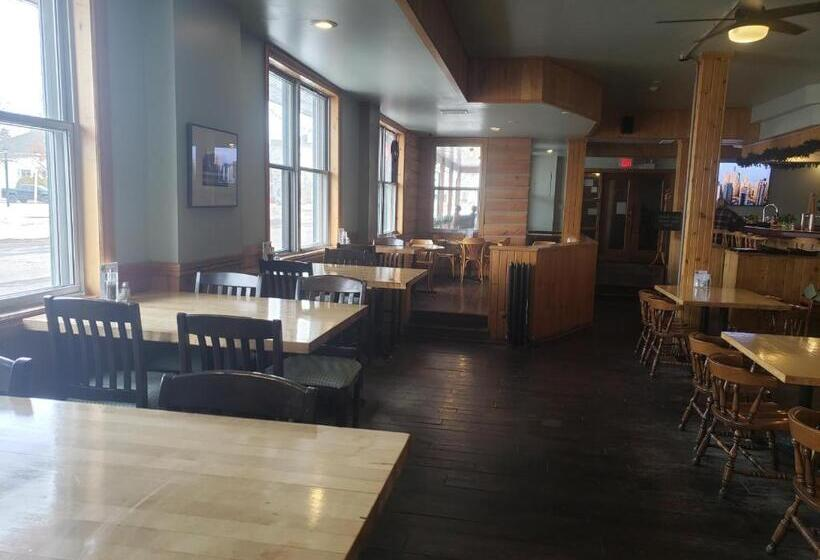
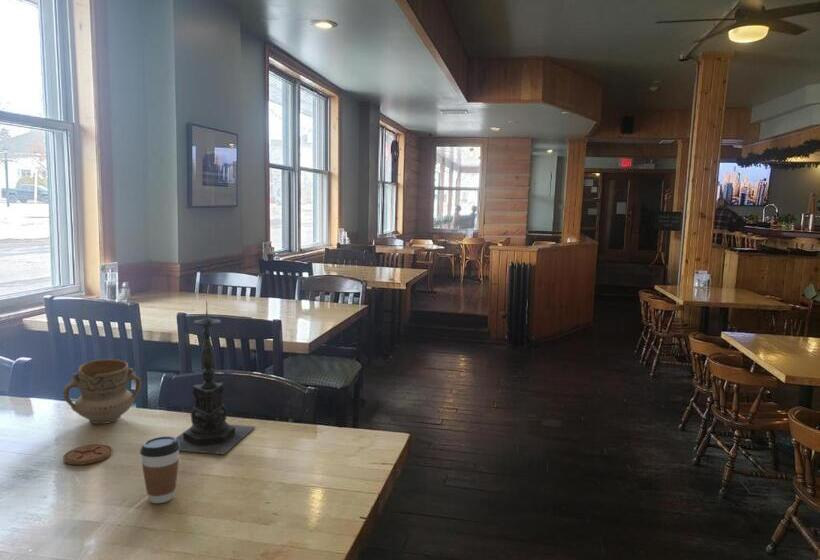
+ coffee cup [139,435,180,504]
+ coaster [62,443,114,466]
+ candle holder [175,299,257,456]
+ mug [62,358,143,425]
